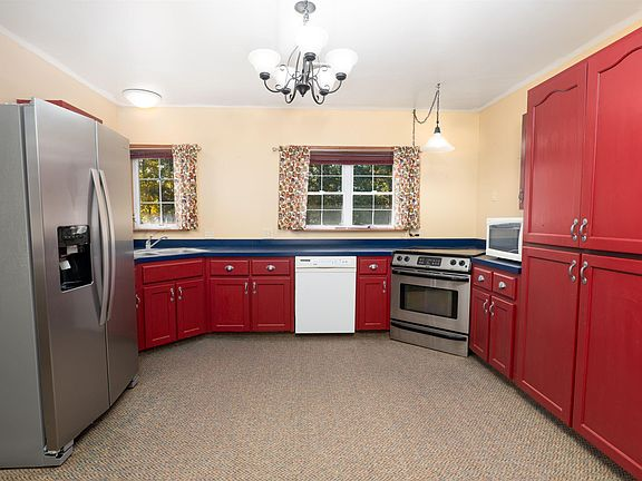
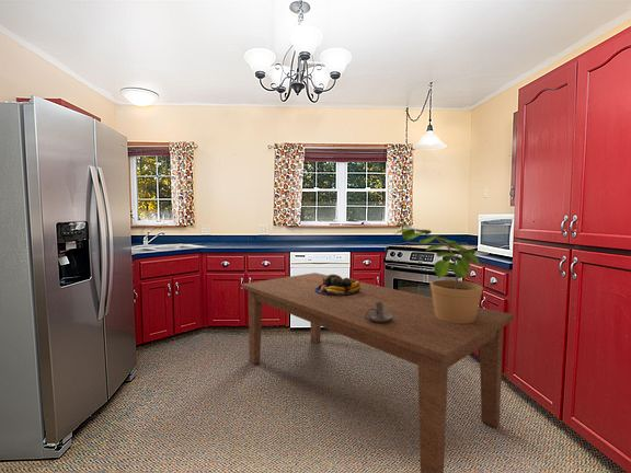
+ dining table [241,272,515,473]
+ fruit bowl [314,273,360,296]
+ candle holder [365,302,393,322]
+ potted plant [394,228,484,323]
